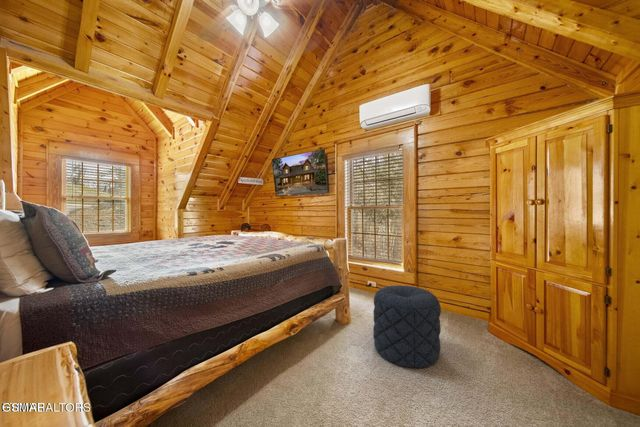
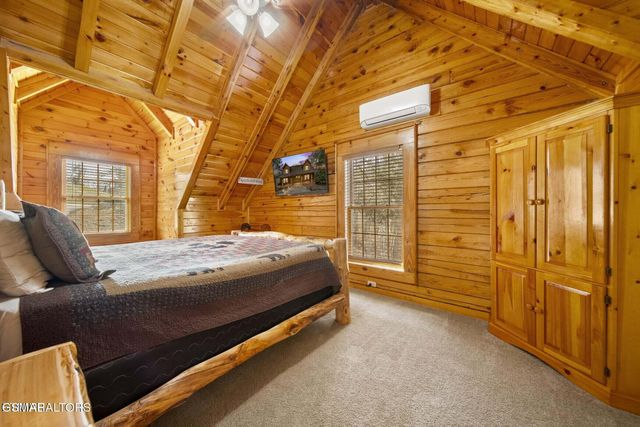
- pouf [372,284,442,369]
